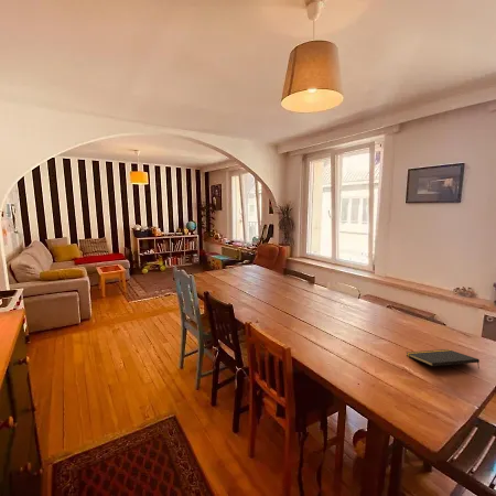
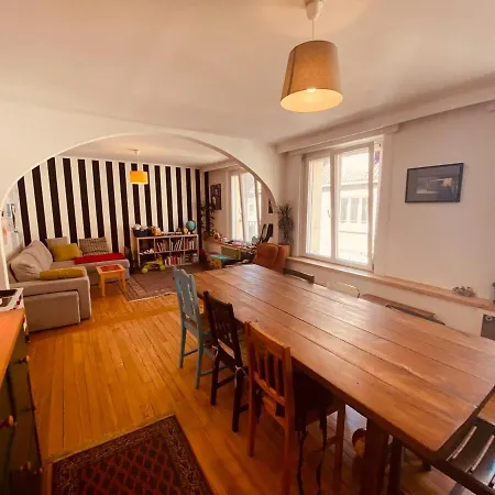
- notepad [406,348,481,370]
